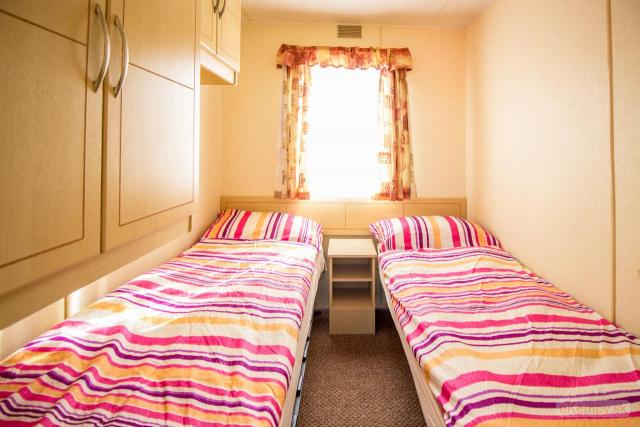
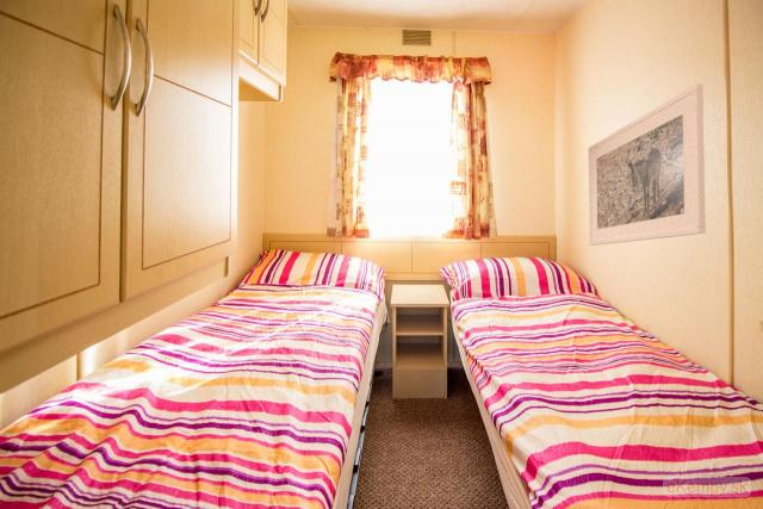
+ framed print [588,82,707,247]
